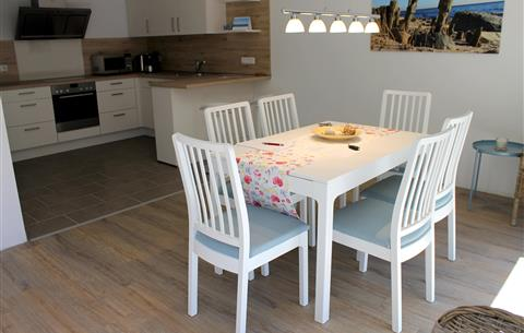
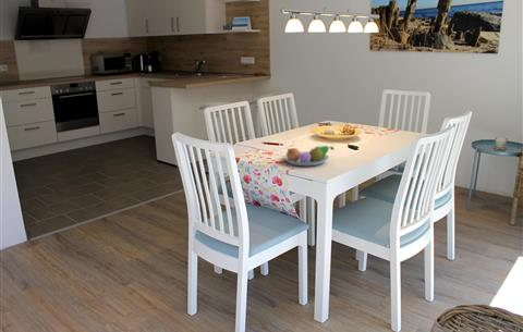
+ fruit bowl [282,145,336,167]
